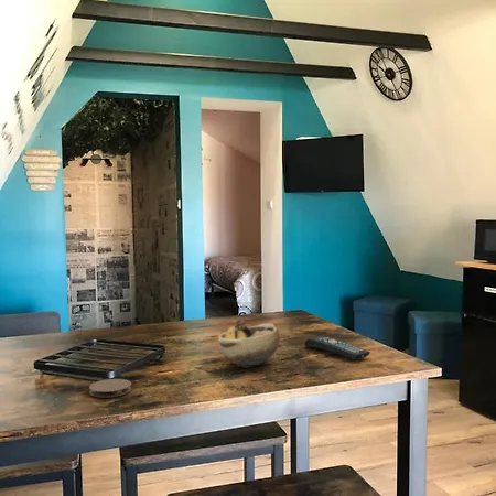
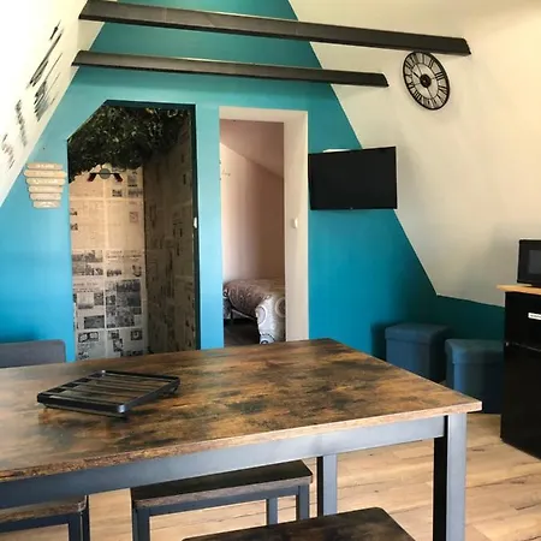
- bowl [217,319,281,368]
- coaster [88,378,132,399]
- remote control [303,335,371,360]
